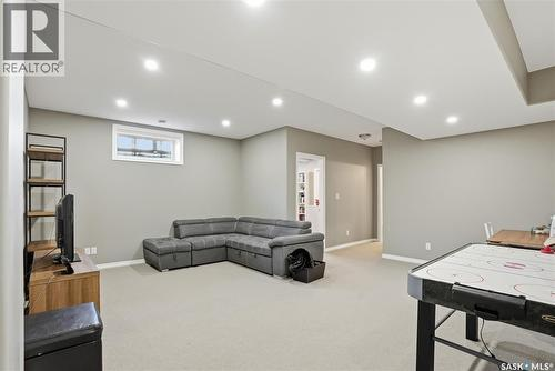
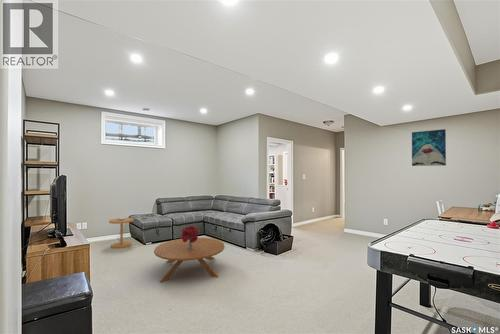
+ wall art [411,128,447,167]
+ bouquet [181,225,199,250]
+ side table [108,216,135,249]
+ coffee table [153,237,226,284]
